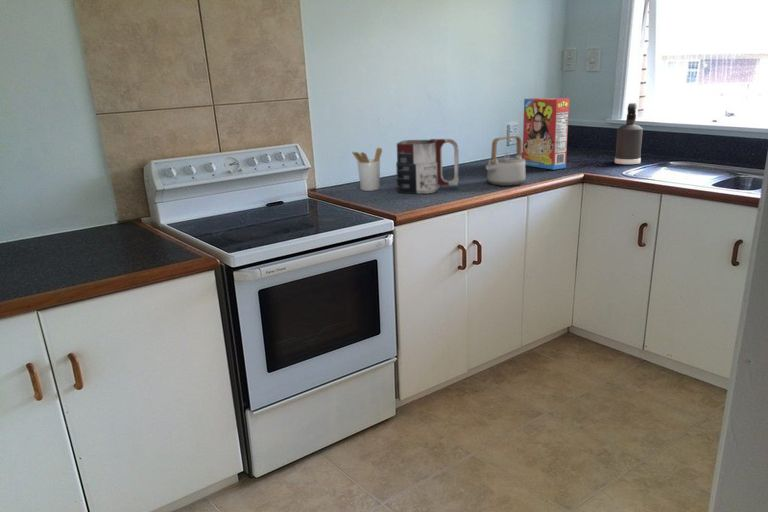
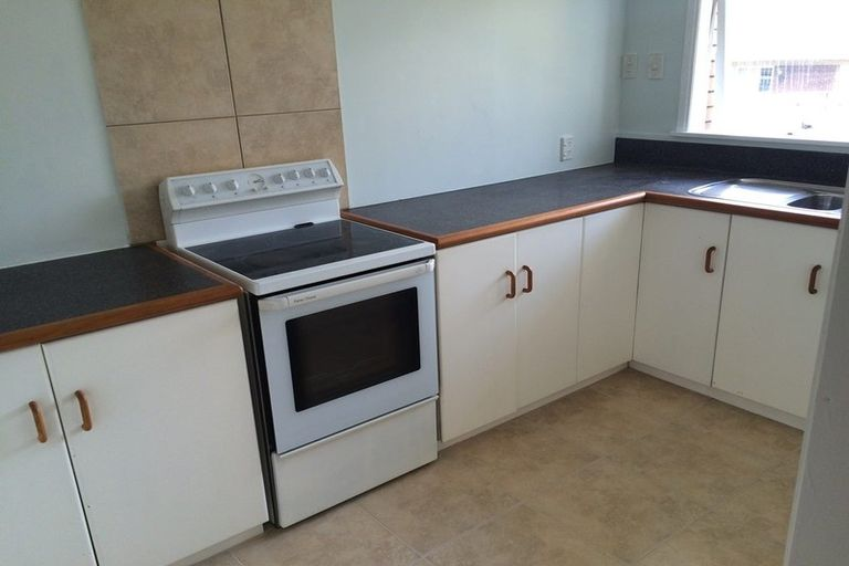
- spray bottle [614,102,644,165]
- cereal box [522,97,570,171]
- teapot [485,135,526,187]
- mug [395,138,460,195]
- utensil holder [351,146,383,192]
